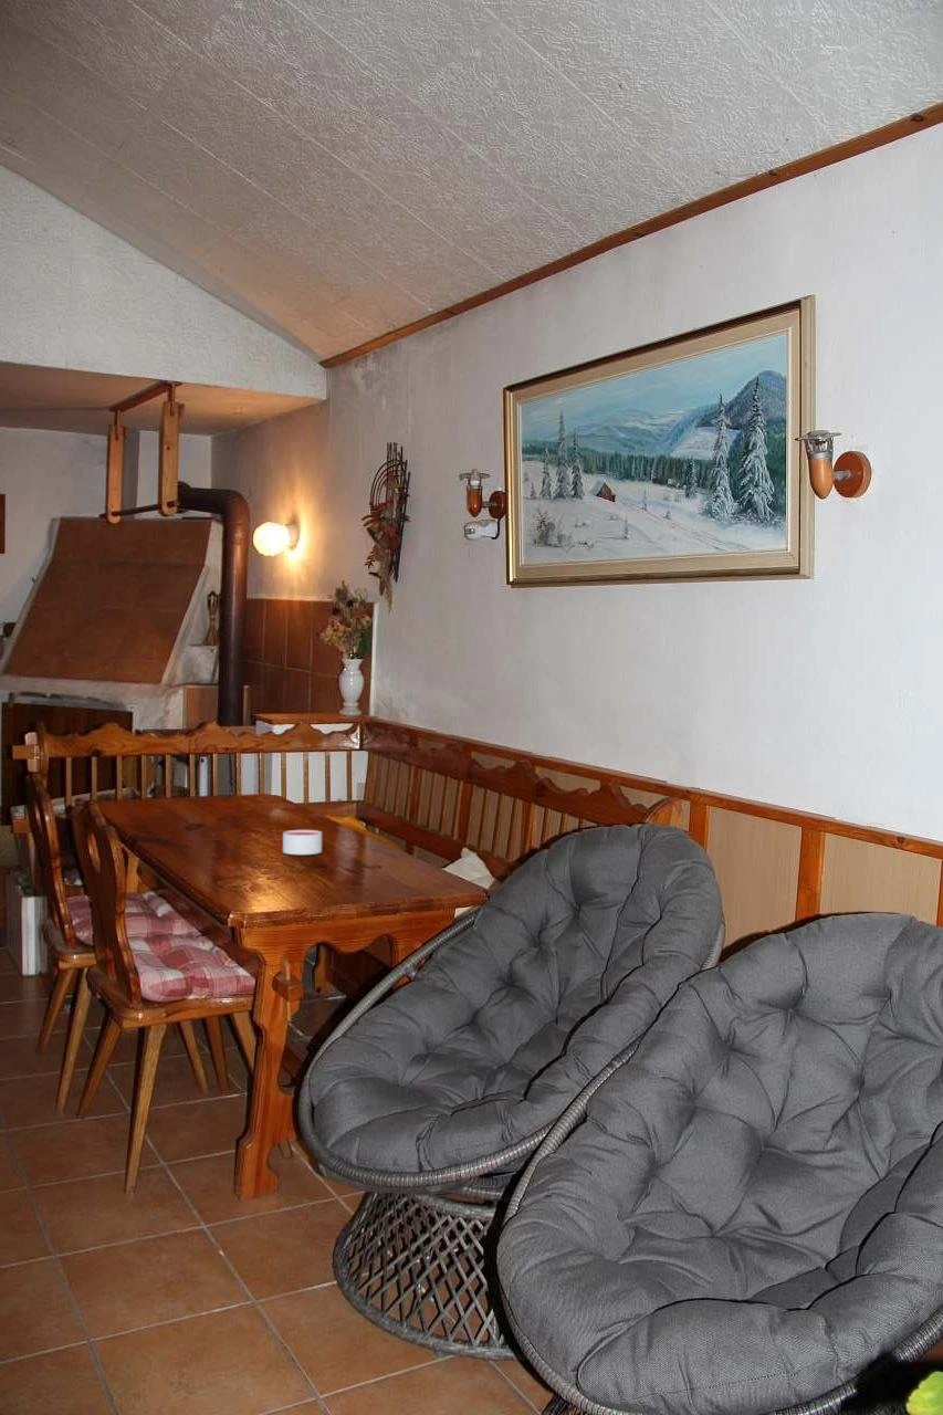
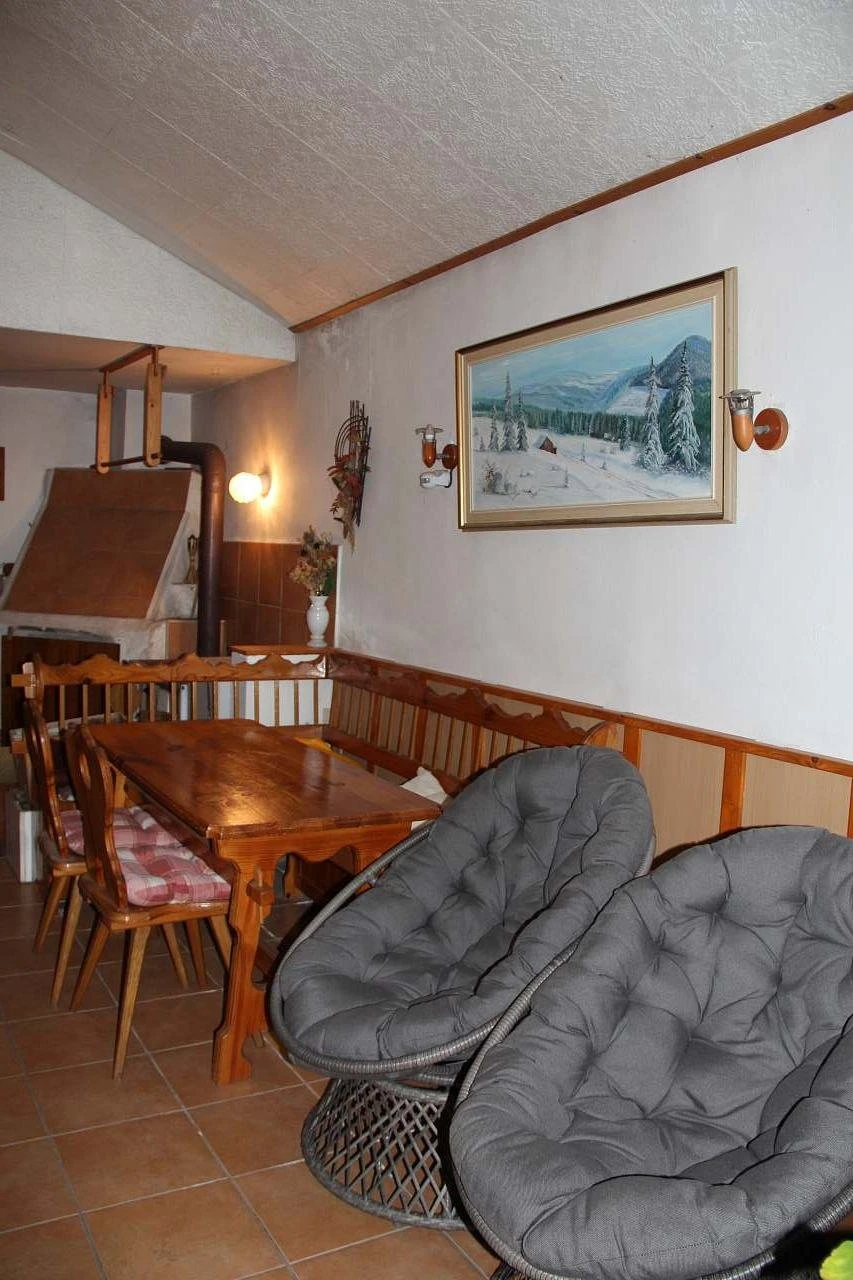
- candle [282,829,323,856]
